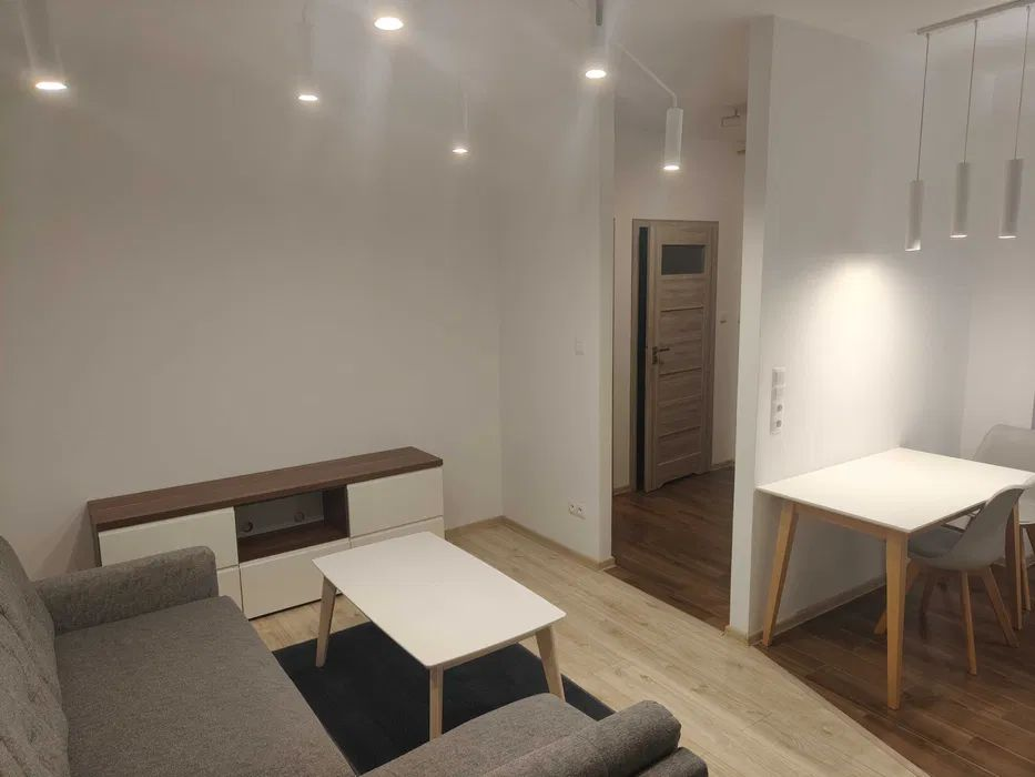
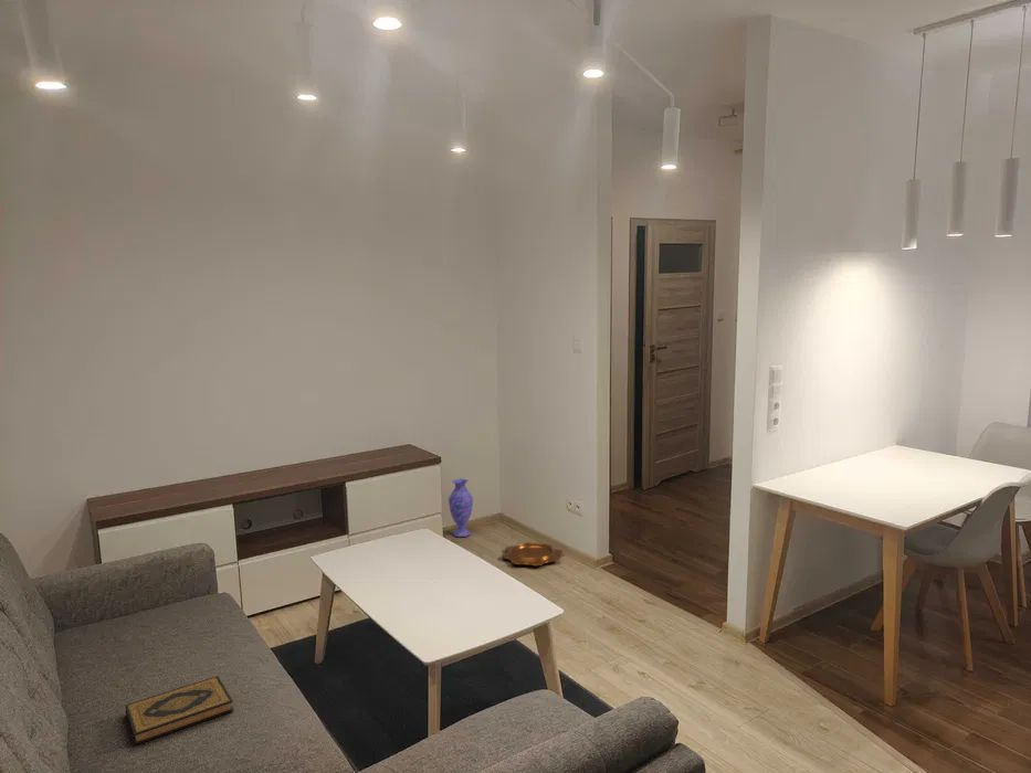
+ decorative bowl [501,541,564,566]
+ hardback book [124,675,234,745]
+ vase [448,478,474,538]
